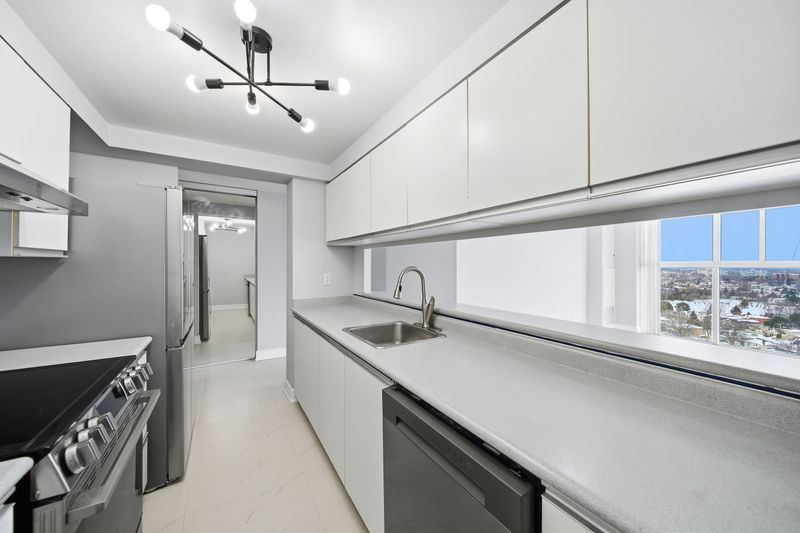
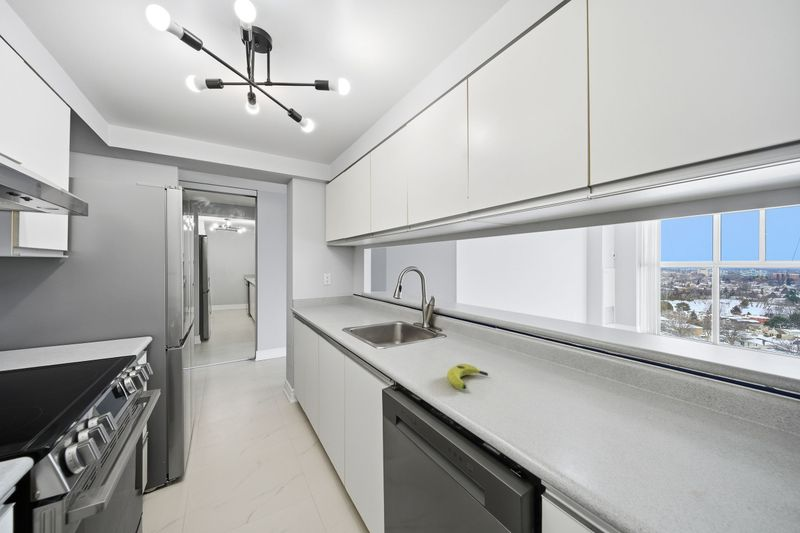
+ banana [446,363,489,390]
